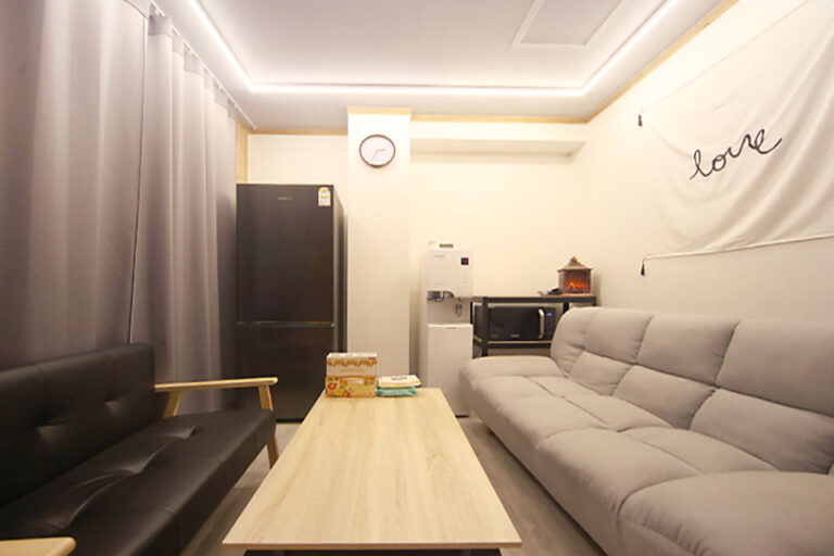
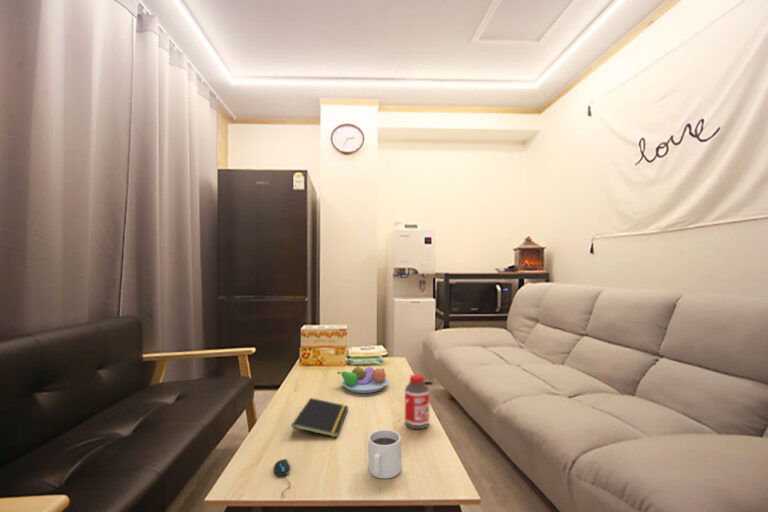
+ fruit bowl [337,363,389,394]
+ bottle [404,374,430,430]
+ mug [367,429,402,479]
+ mouse [273,458,291,498]
+ notepad [291,397,349,439]
